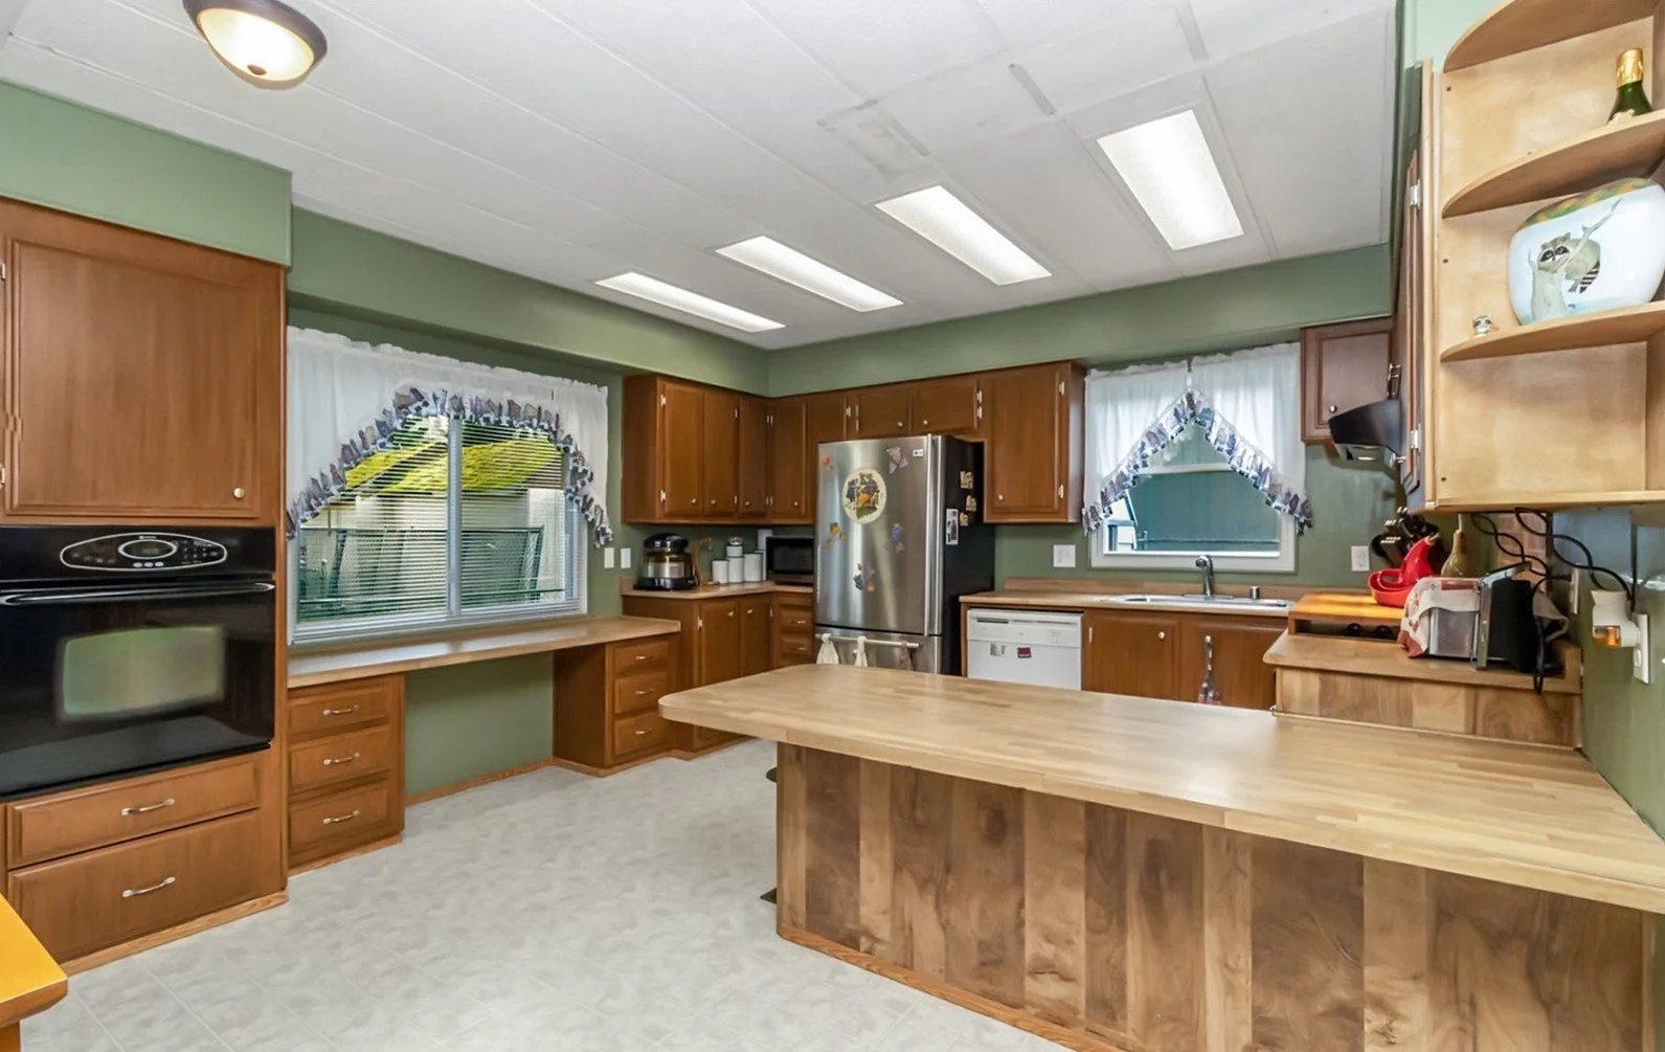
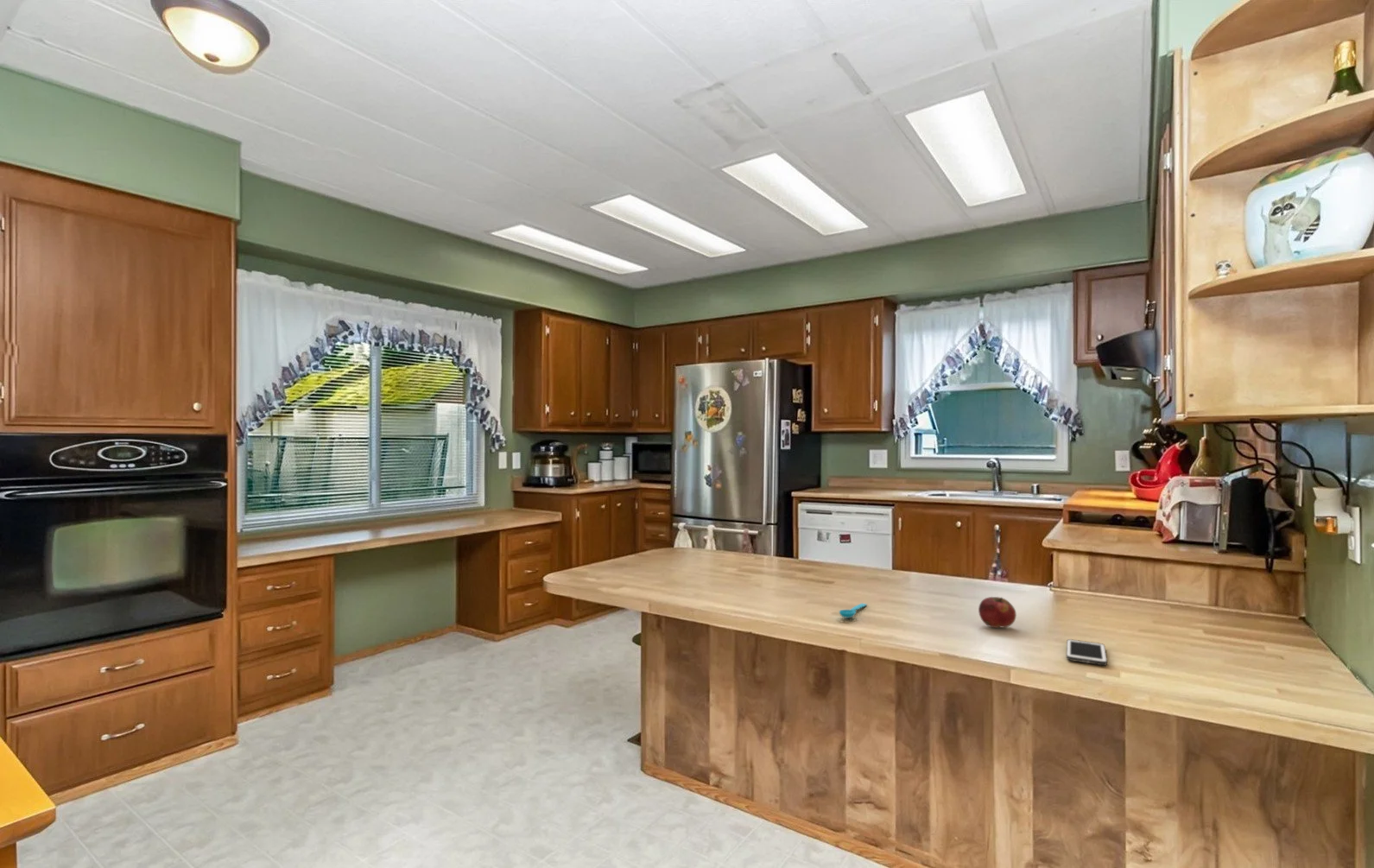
+ cell phone [1066,638,1108,666]
+ spoon [839,602,868,619]
+ fruit [978,596,1017,629]
